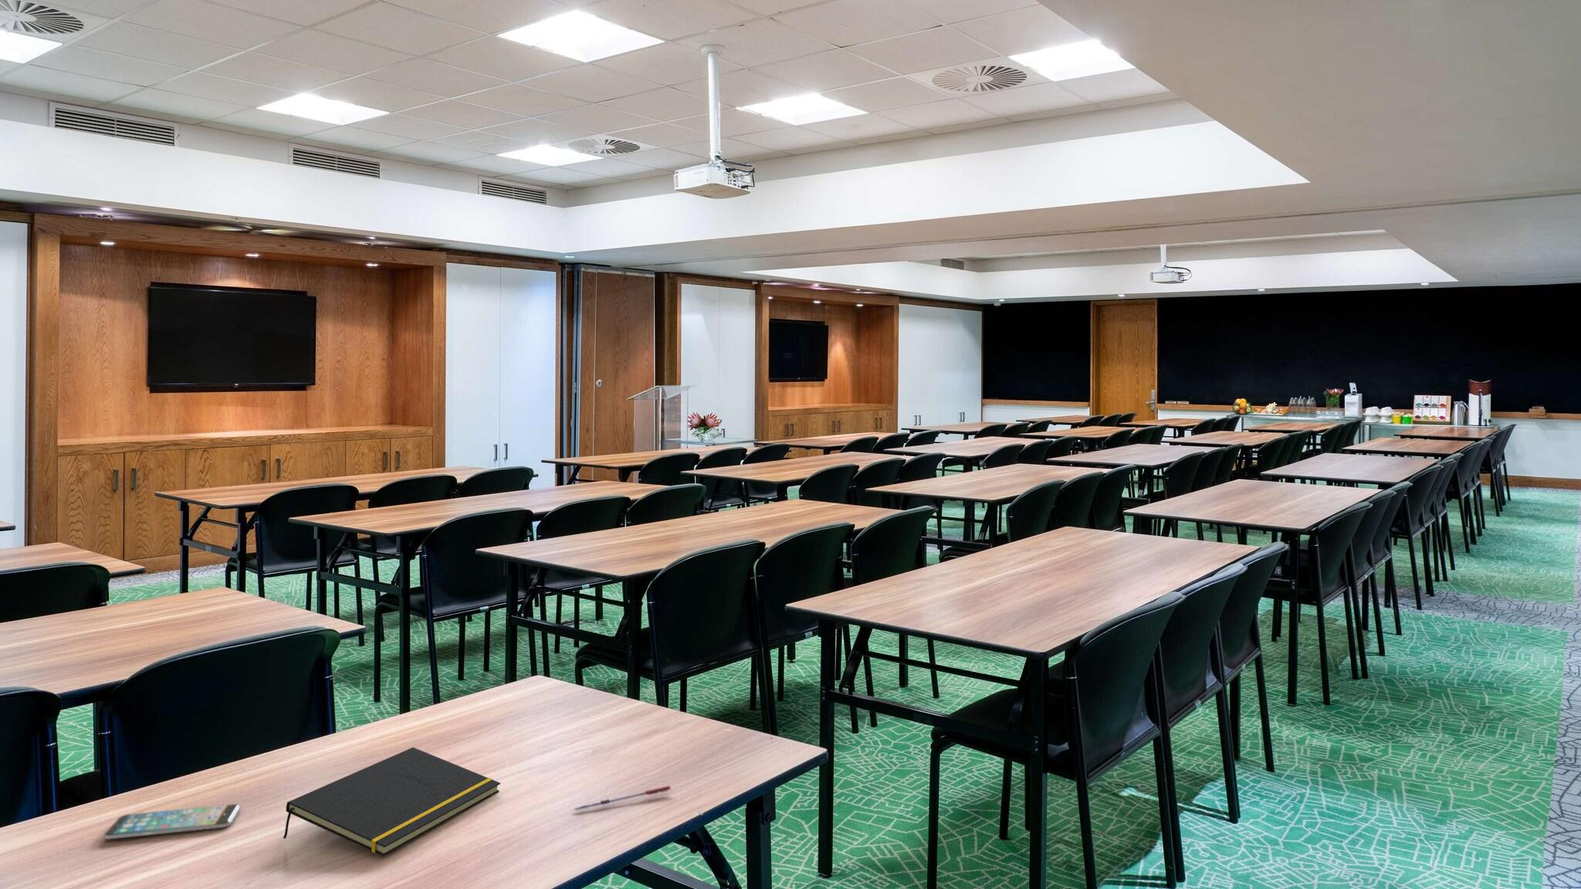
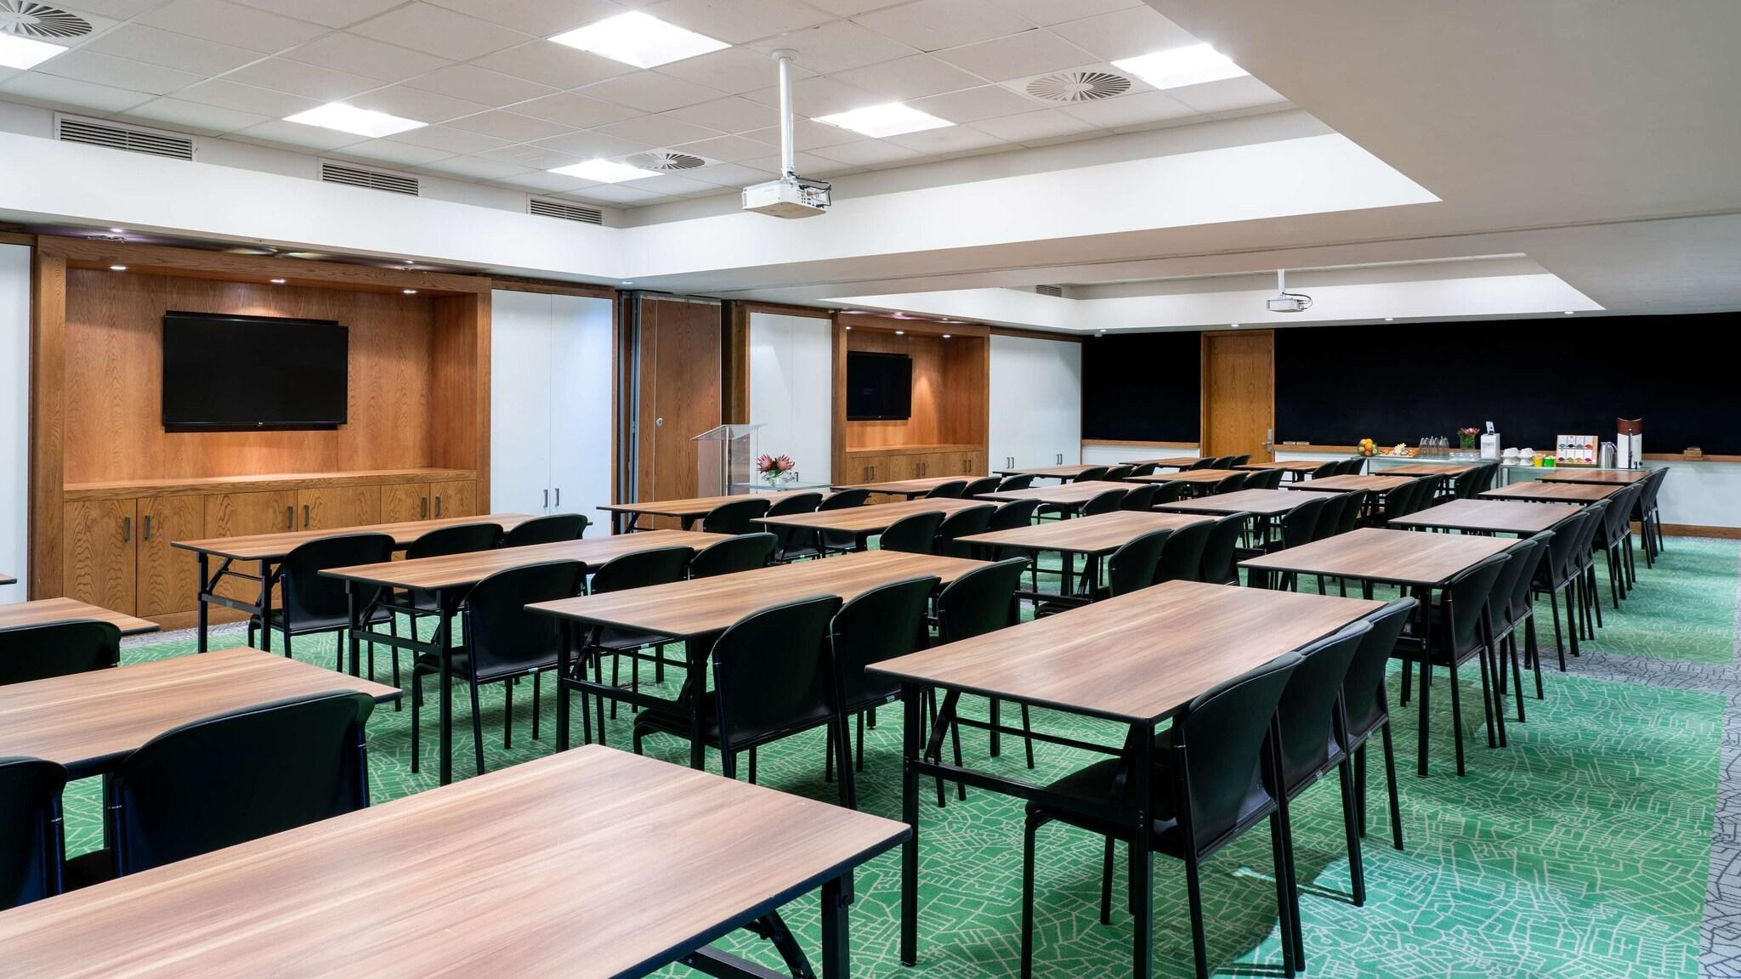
- pen [573,785,672,812]
- smartphone [103,803,242,840]
- notepad [282,747,501,856]
